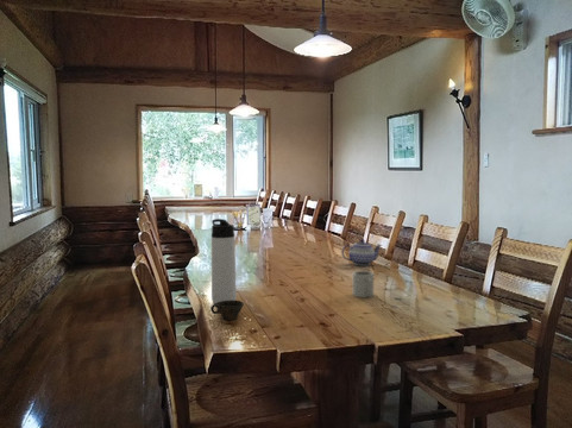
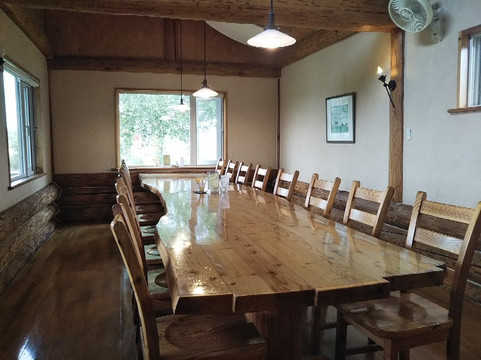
- thermos bottle [210,218,238,304]
- teapot [340,238,383,266]
- cup [352,270,375,298]
- cup [209,300,245,322]
